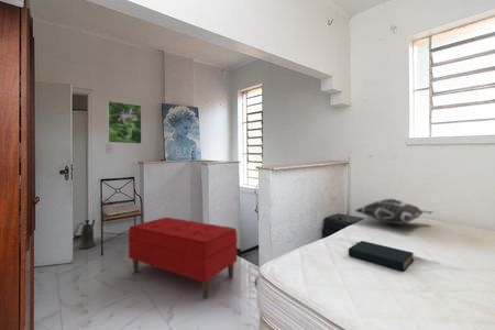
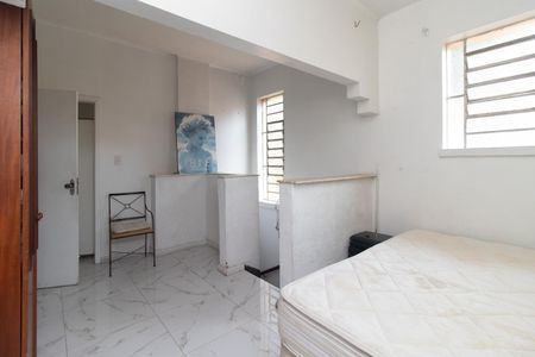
- watering can [73,219,97,250]
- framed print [107,100,143,145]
- hardback book [348,240,415,272]
- decorative pillow [354,198,433,226]
- bench [128,217,239,299]
